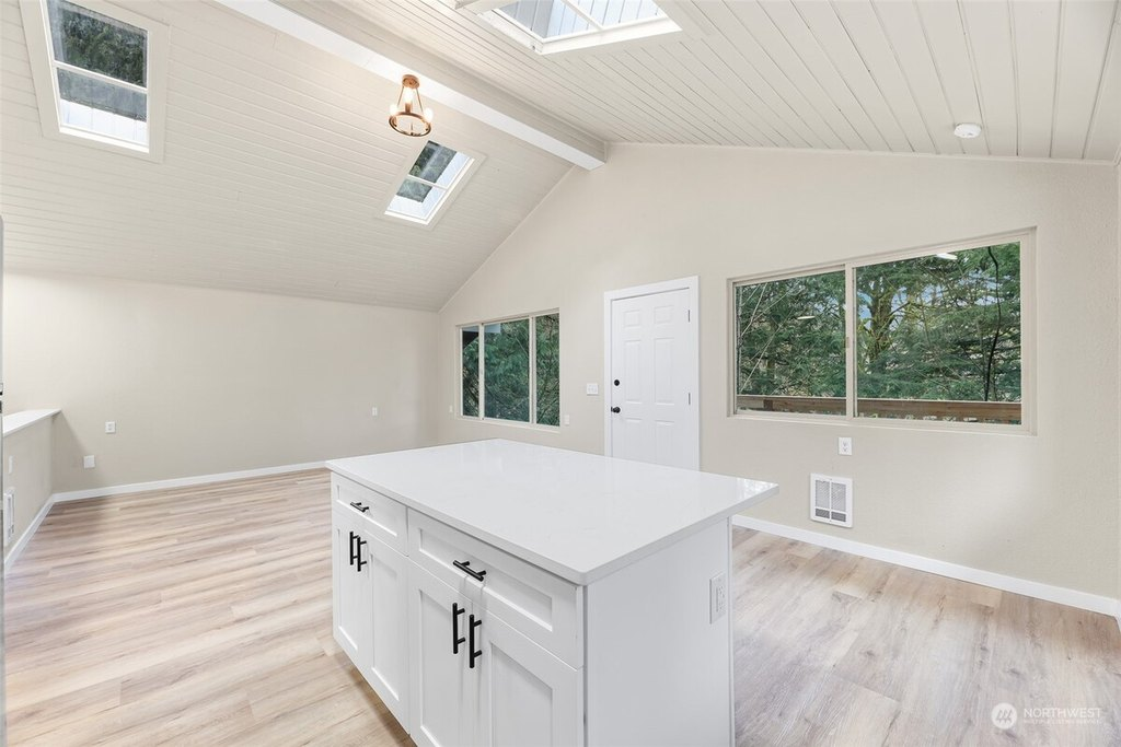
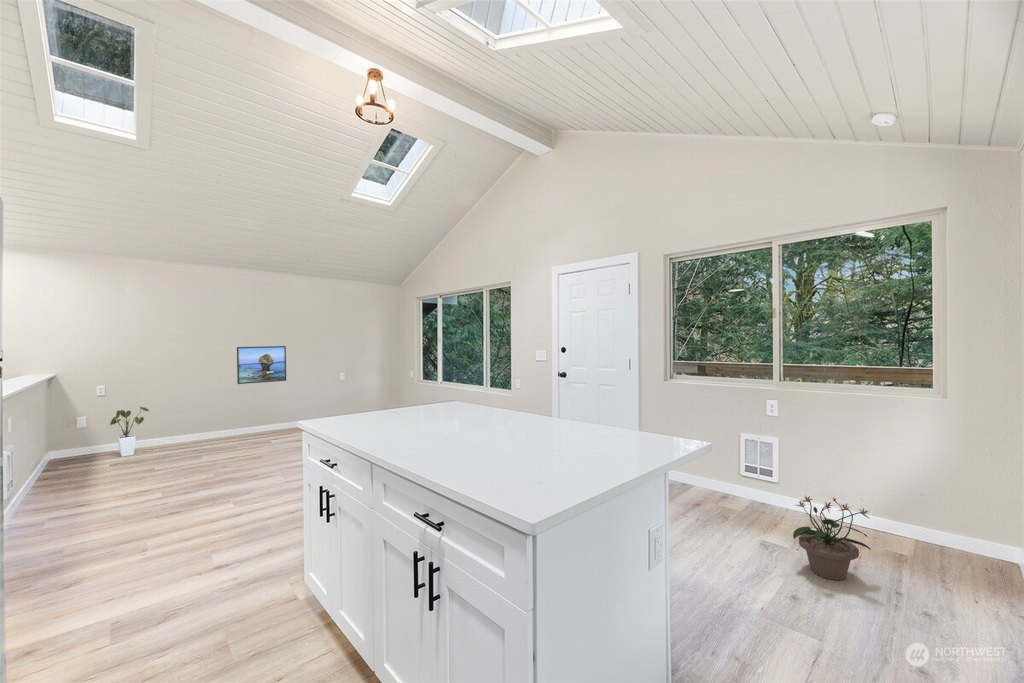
+ potted plant [792,494,872,581]
+ house plant [109,405,150,458]
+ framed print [236,345,287,385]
